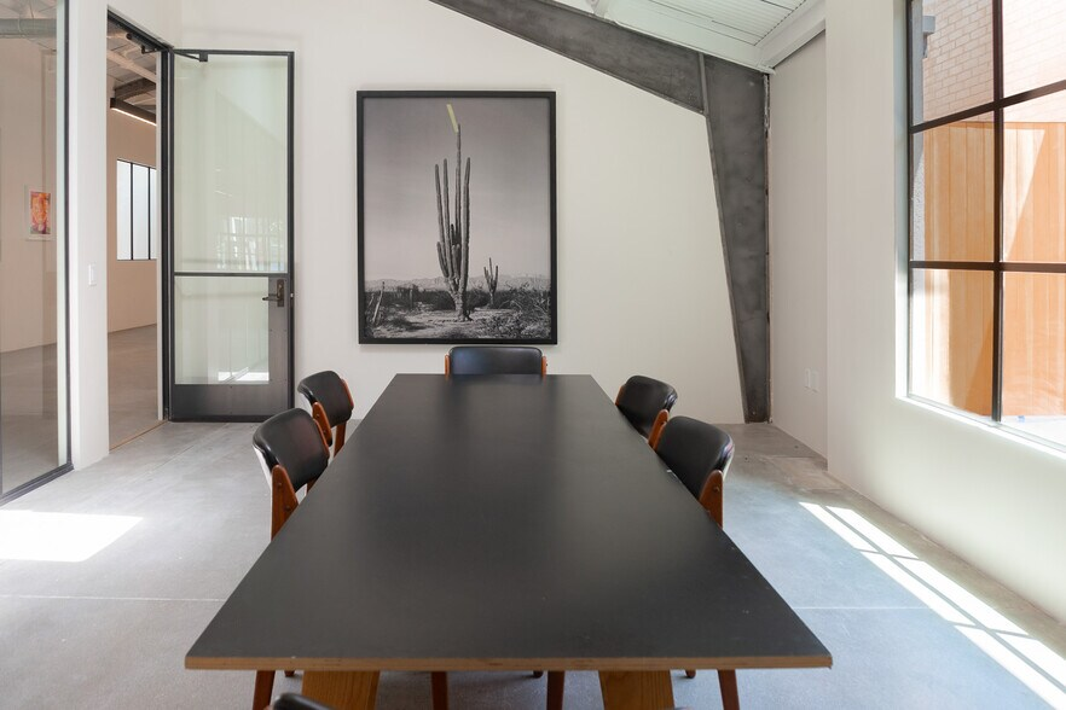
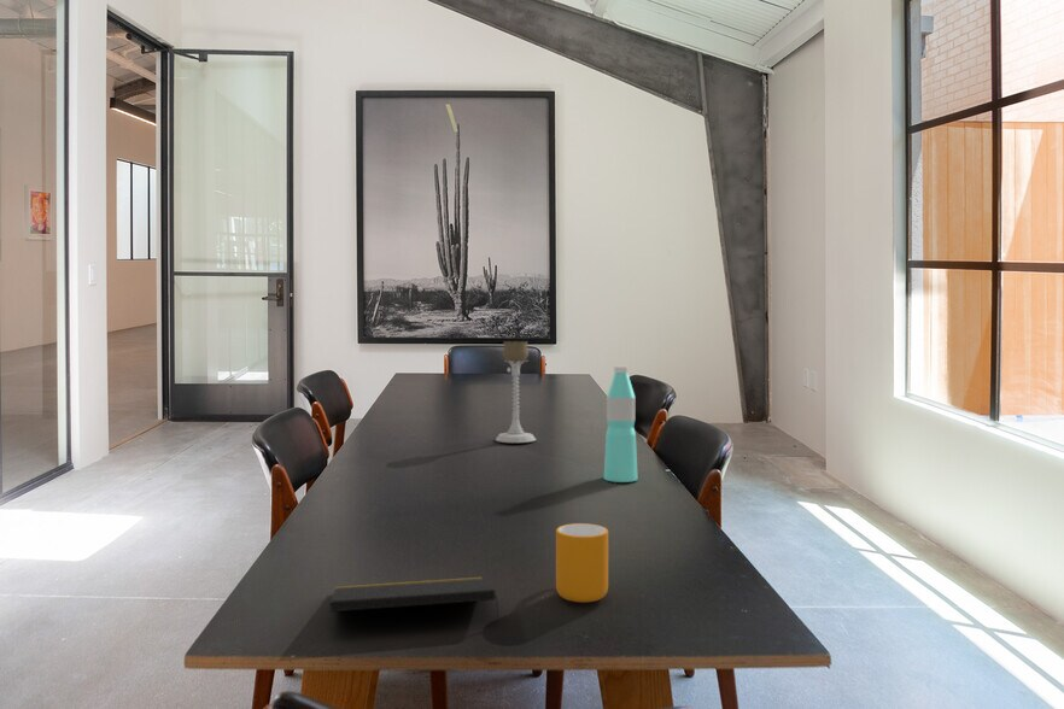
+ candle holder [495,340,537,444]
+ mug [555,522,609,604]
+ water bottle [603,365,638,484]
+ notepad [329,575,501,621]
